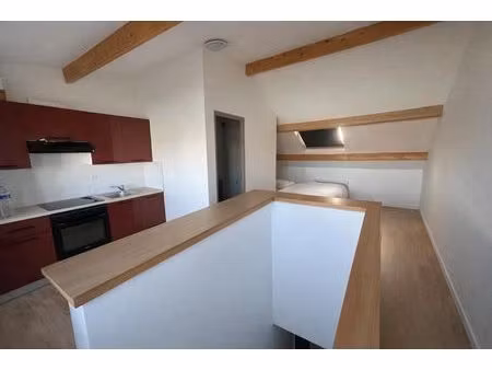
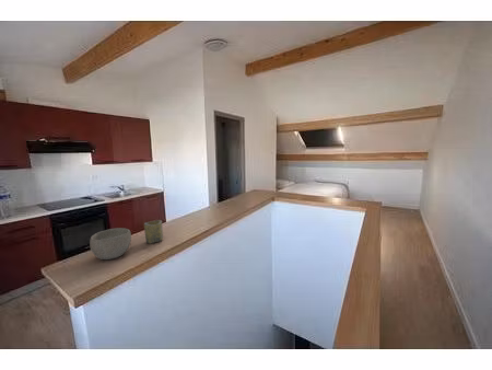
+ cup [143,219,164,244]
+ bowl [89,227,132,261]
